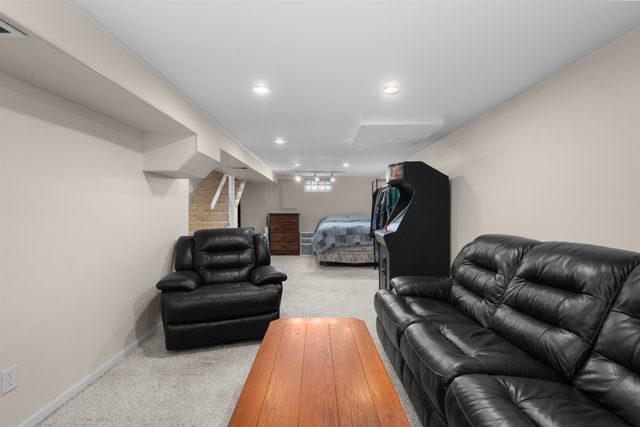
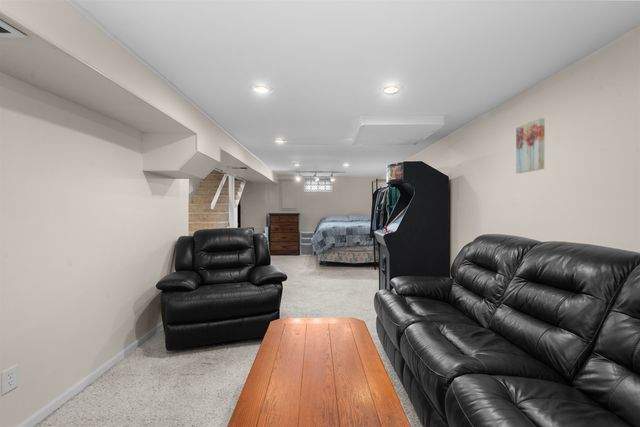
+ wall art [515,117,546,174]
